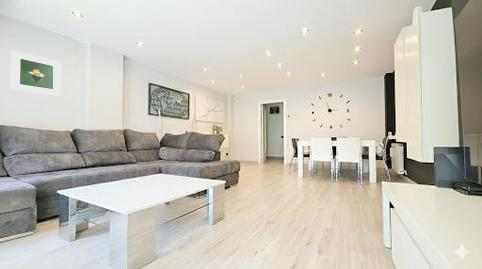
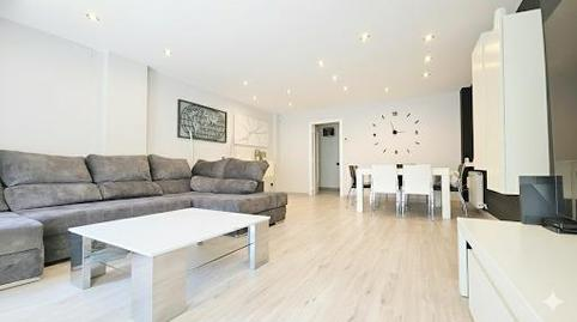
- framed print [10,49,62,97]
